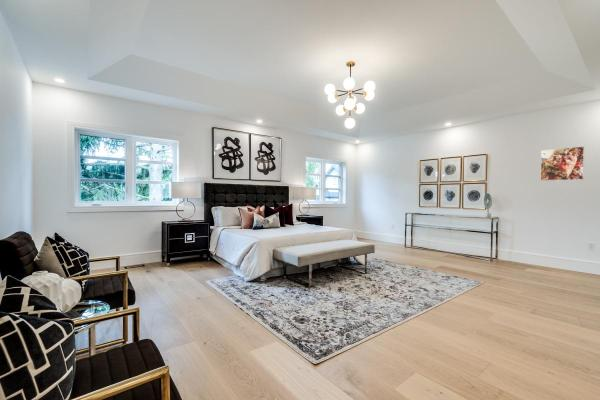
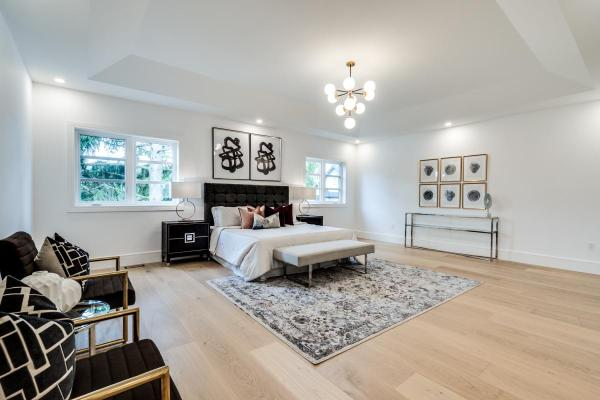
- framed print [540,145,585,182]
